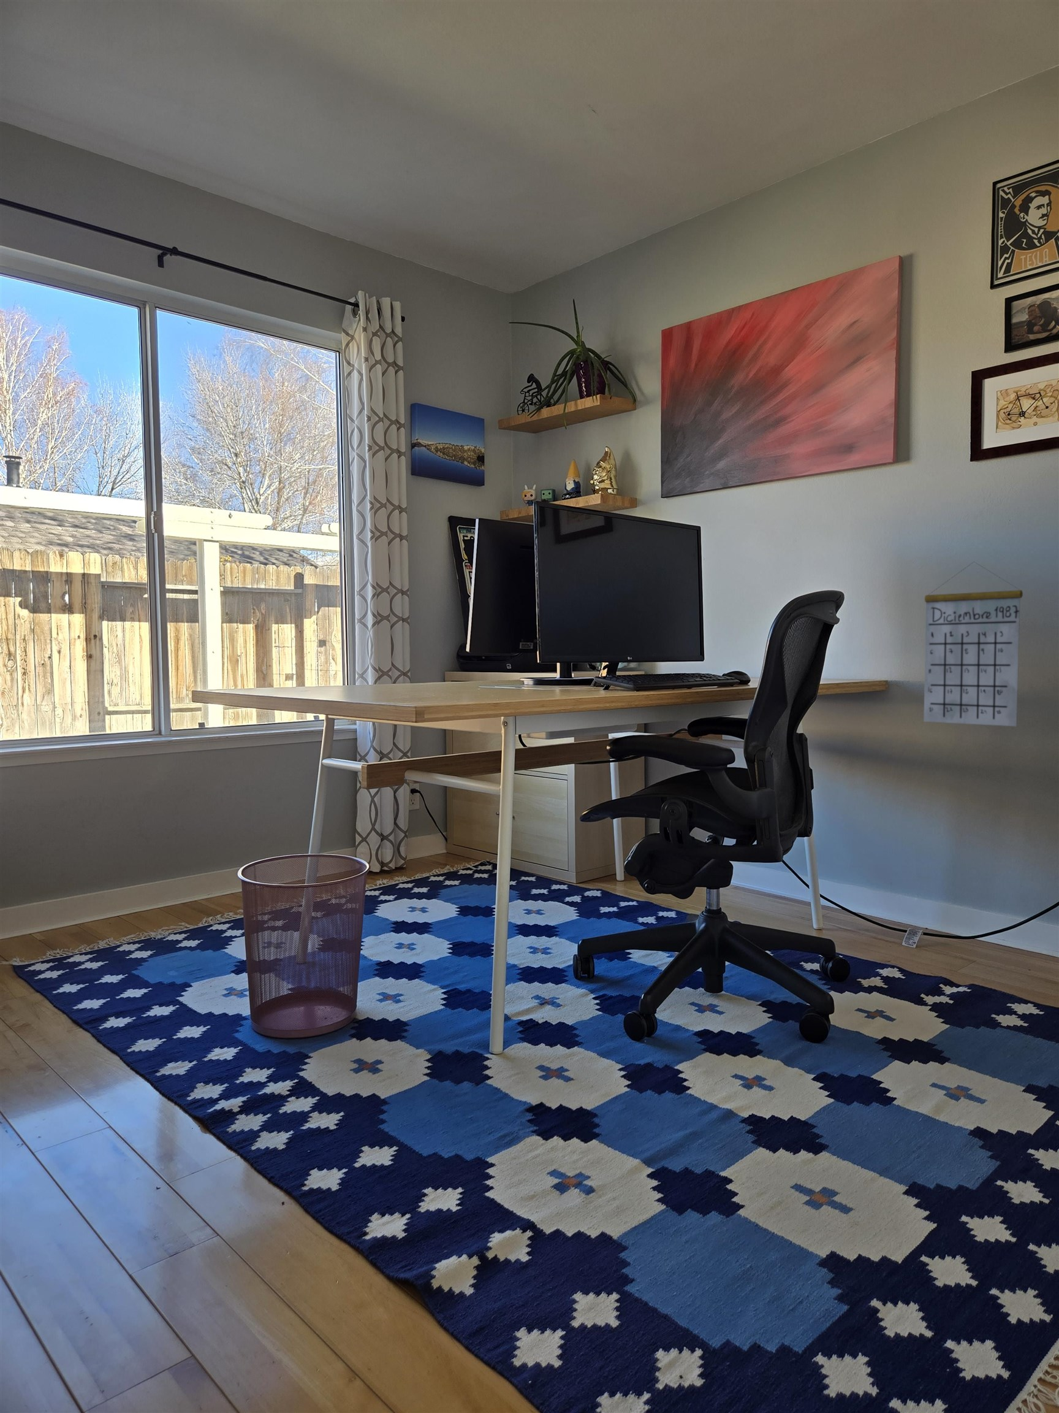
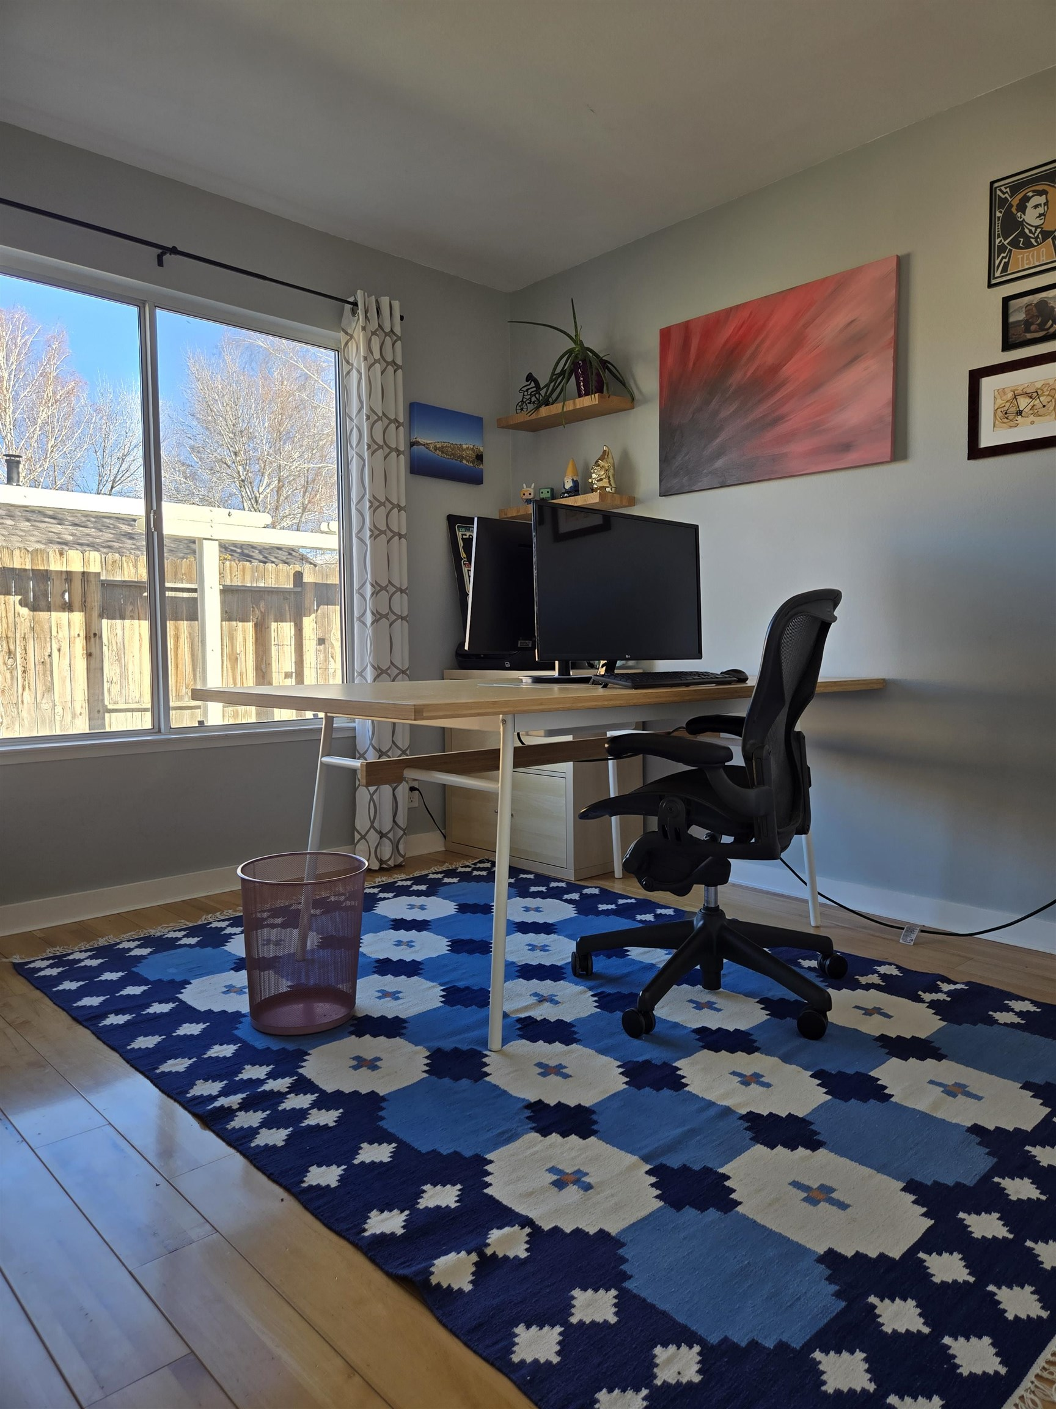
- calendar [923,561,1023,727]
